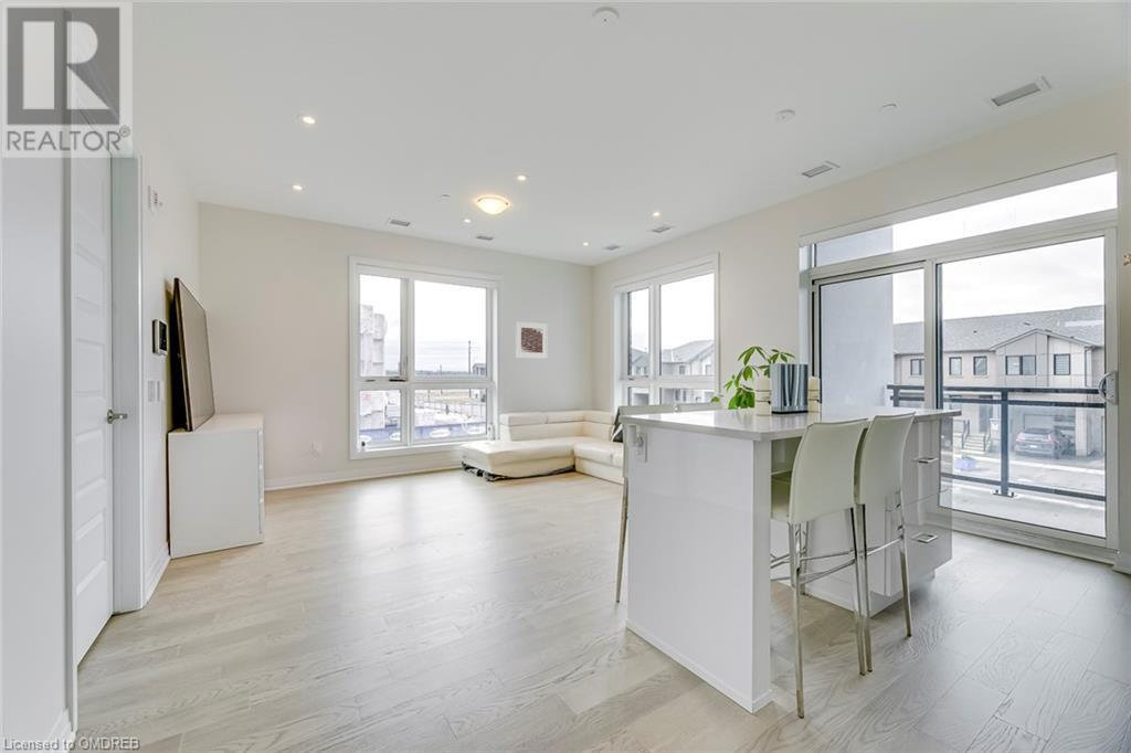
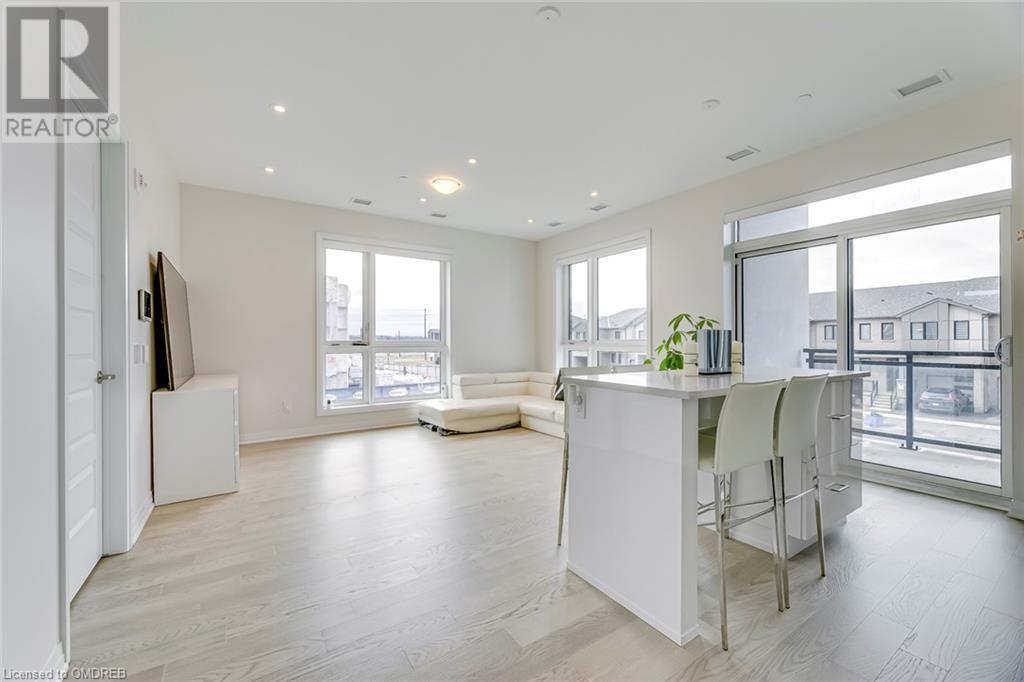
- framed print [515,320,549,360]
